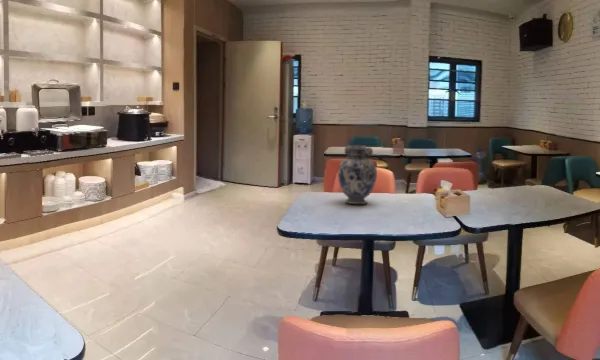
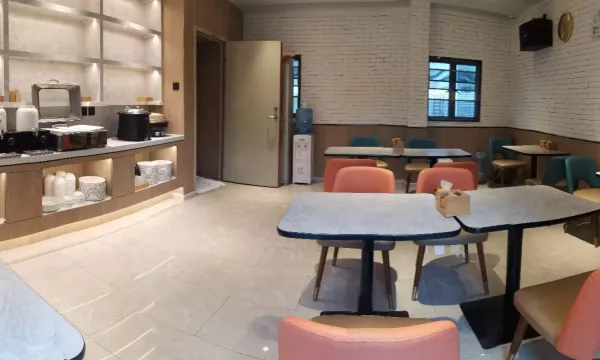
- vase [337,144,378,205]
